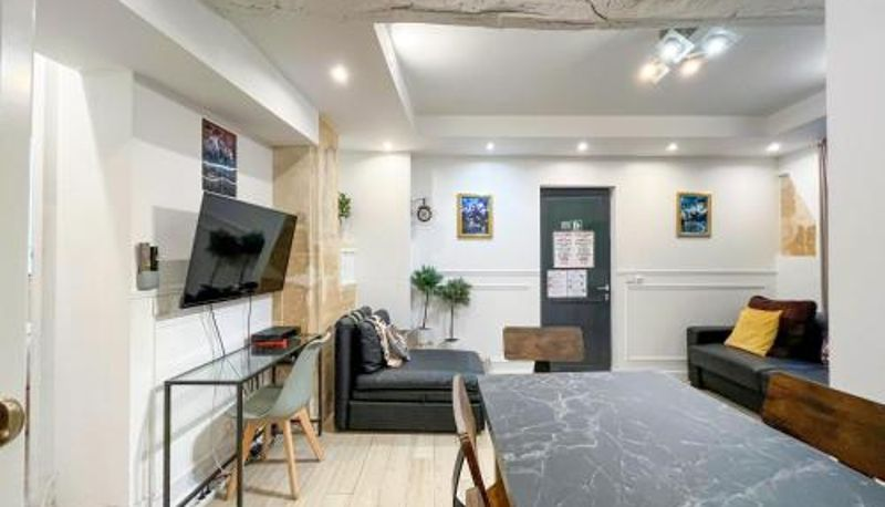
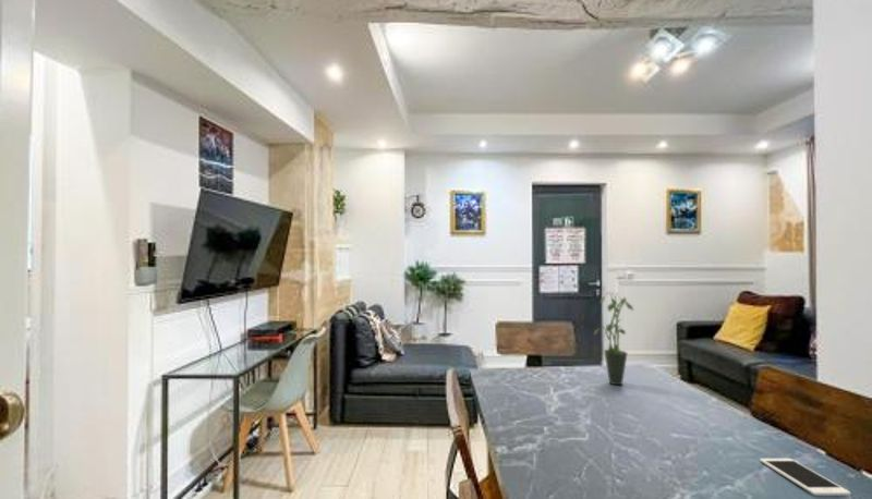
+ potted plant [592,291,634,386]
+ cell phone [759,458,851,497]
